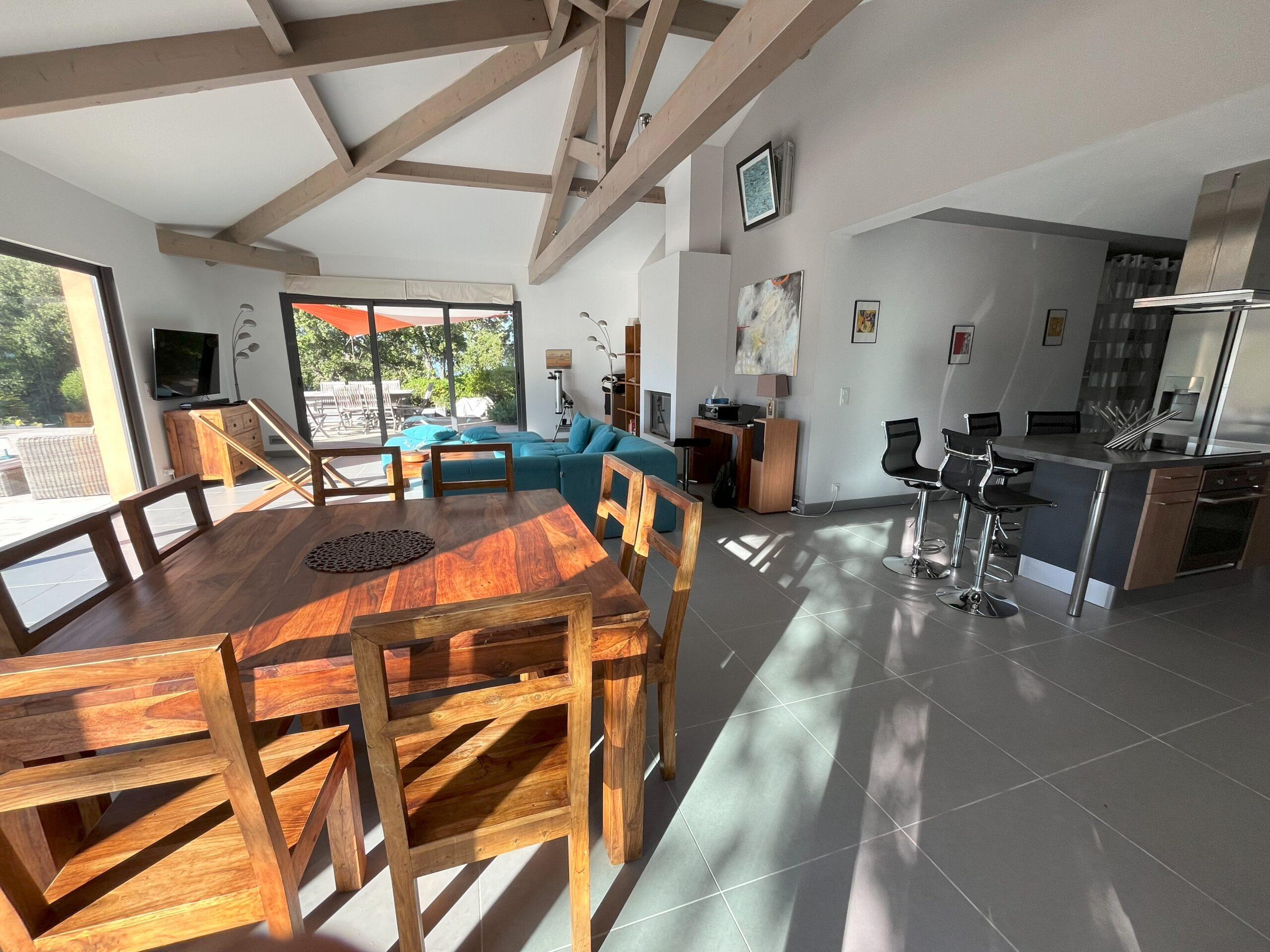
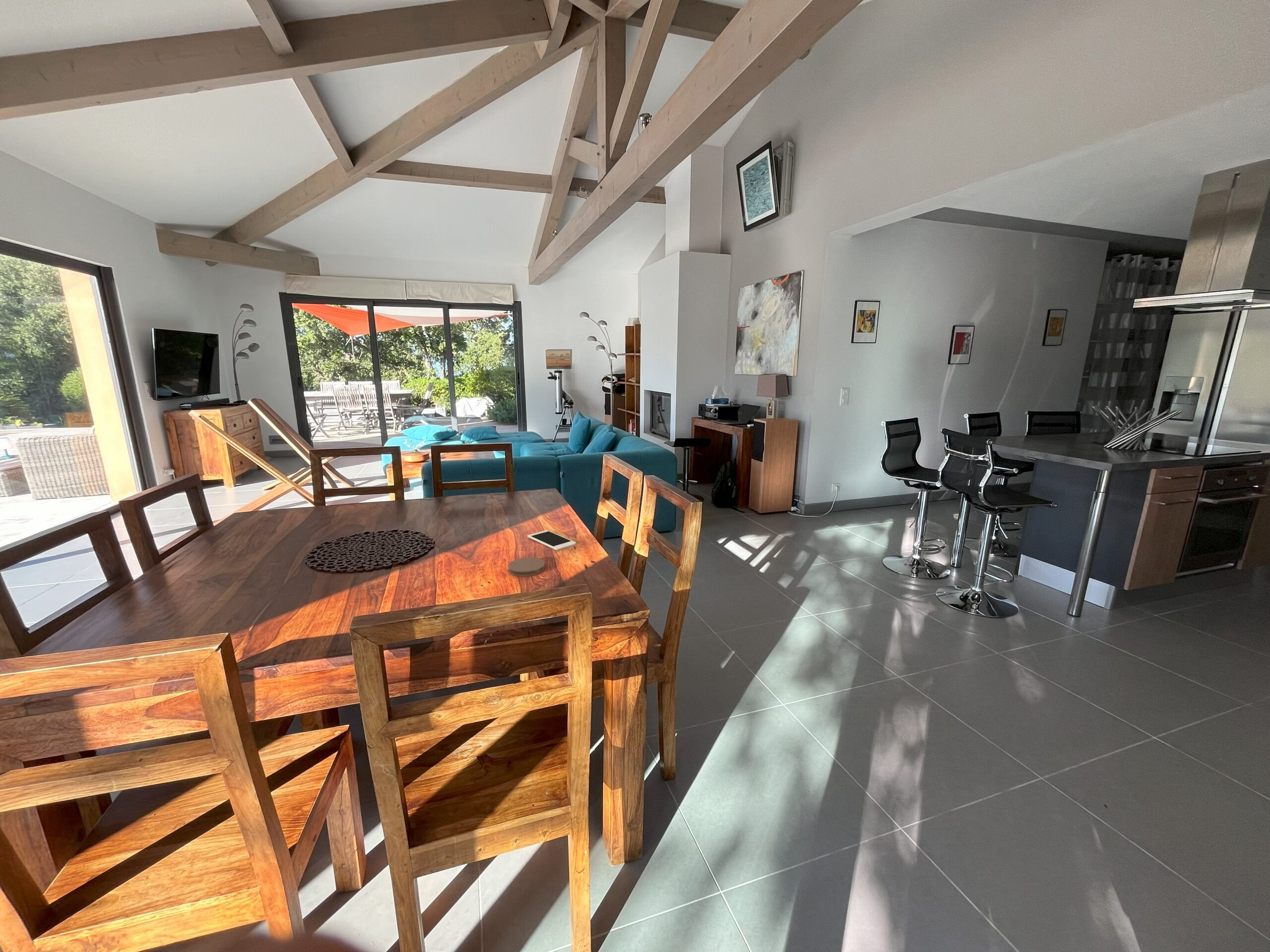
+ cell phone [527,530,576,551]
+ coaster [507,557,545,577]
